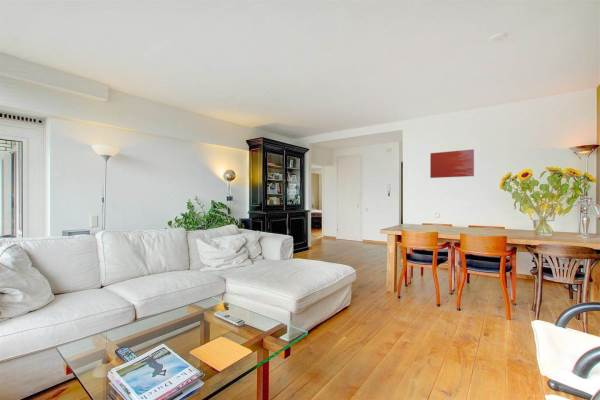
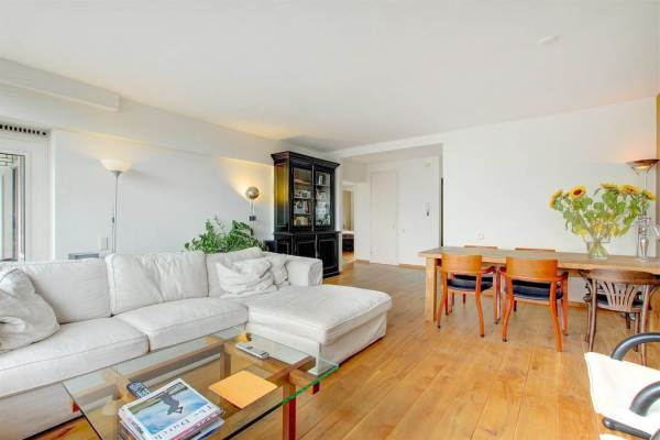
- wall art [429,148,475,179]
